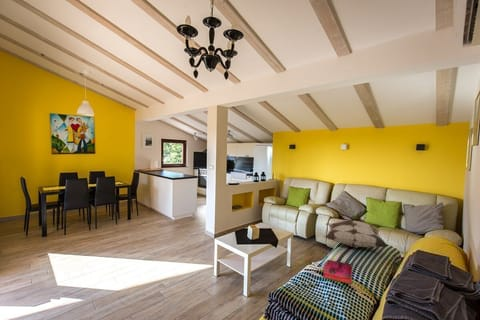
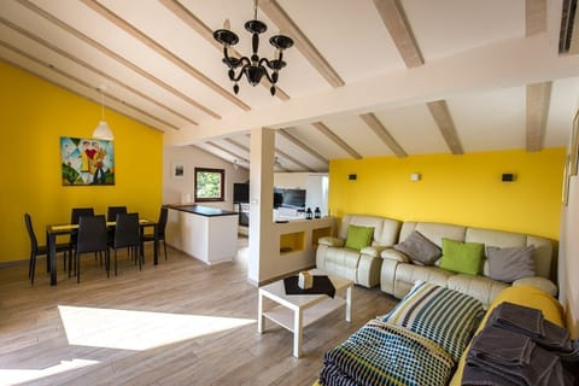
- decorative pillow [324,219,389,249]
- hardback book [322,259,354,285]
